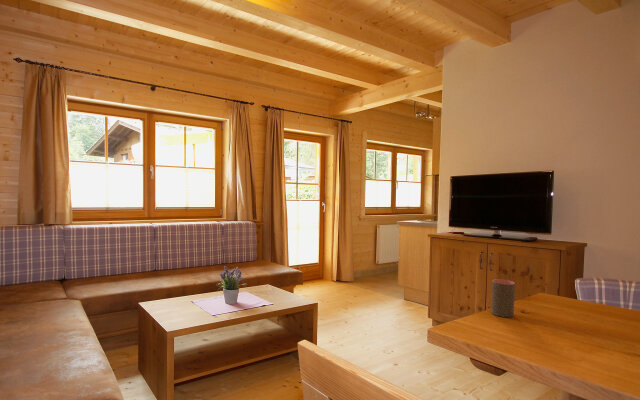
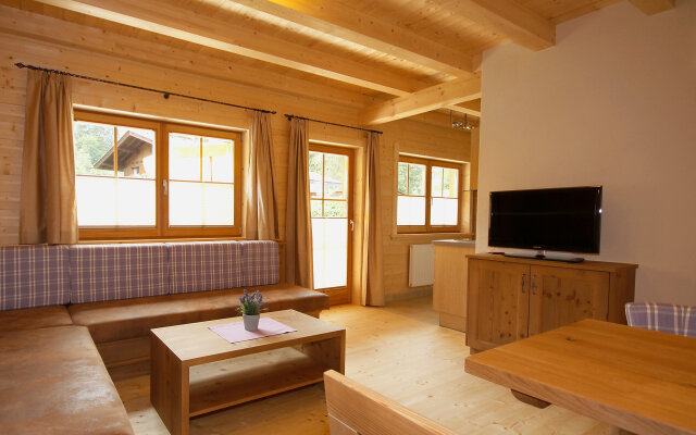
- cup [491,278,516,318]
